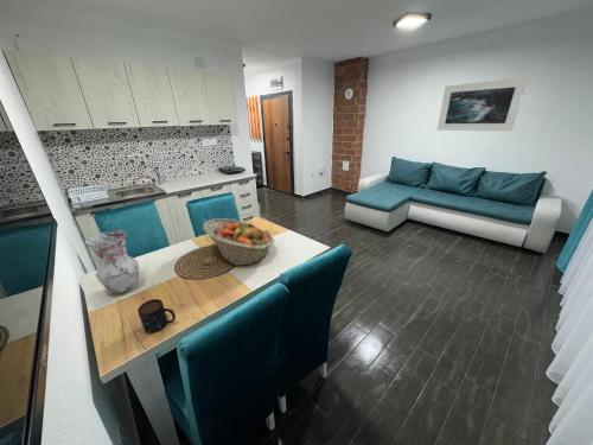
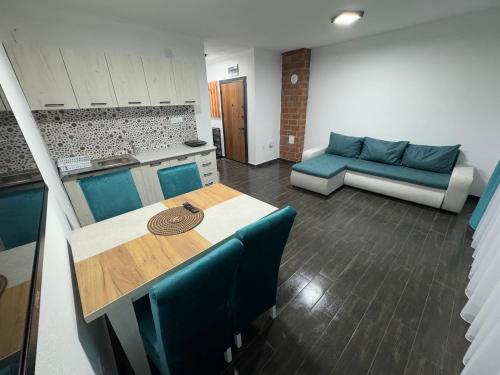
- fruit basket [202,217,276,267]
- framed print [436,77,529,132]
- vase [84,229,140,294]
- mug [136,298,177,335]
